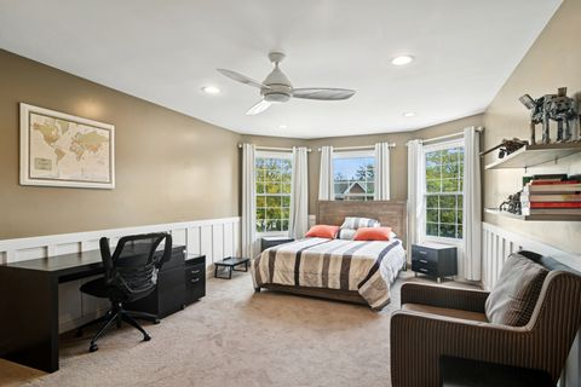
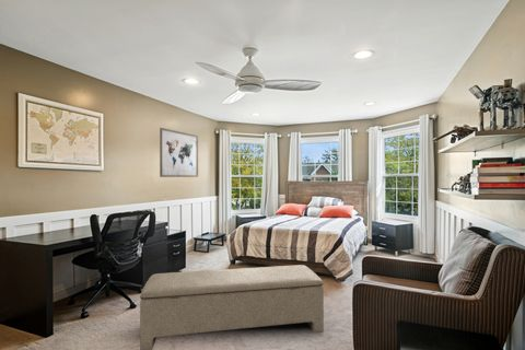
+ bench [139,264,325,350]
+ wall art [159,127,199,178]
